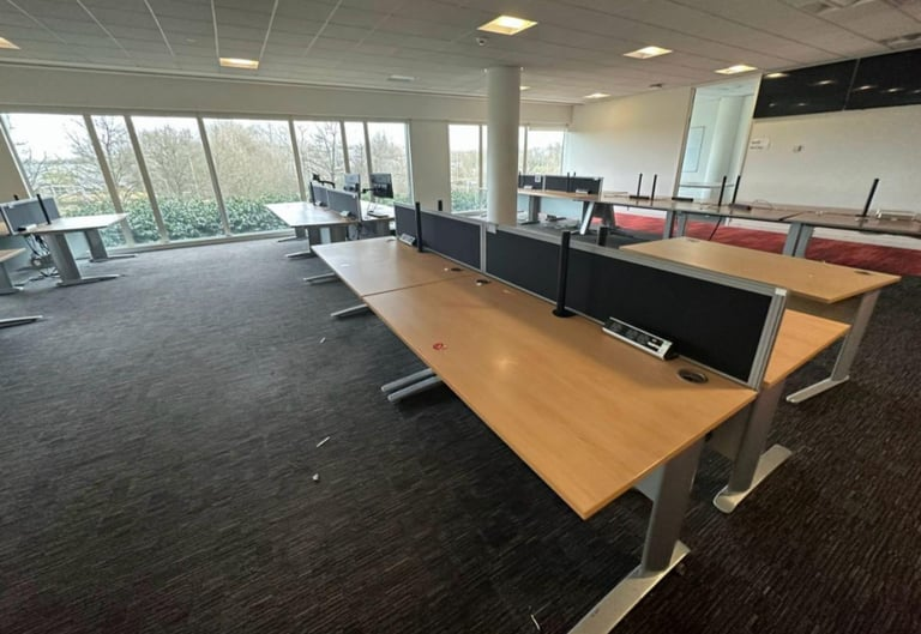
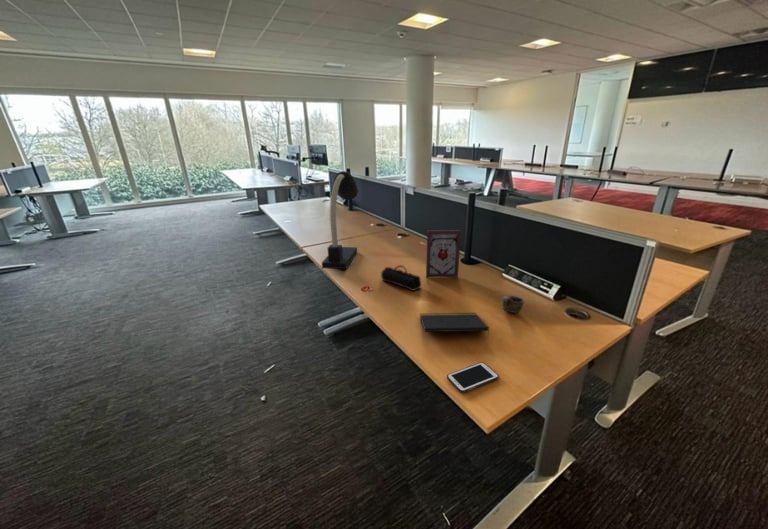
+ cup [501,295,525,314]
+ pencil case [380,264,422,292]
+ desk lamp [321,170,359,270]
+ notepad [419,312,490,338]
+ cell phone [446,361,500,394]
+ picture frame [425,229,462,279]
